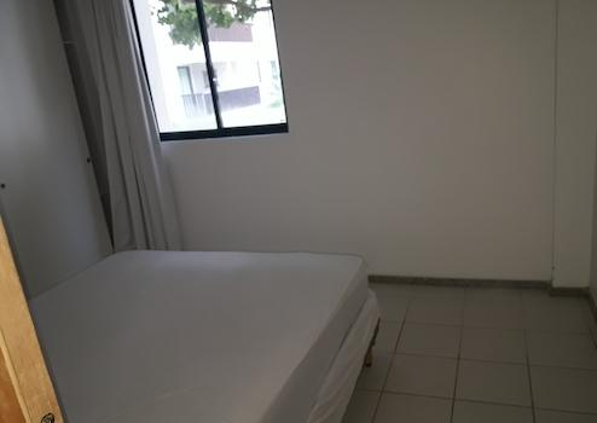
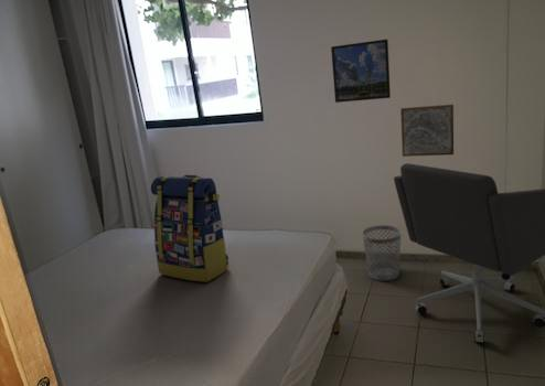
+ wastebasket [362,224,402,282]
+ office chair [393,162,545,344]
+ backpack [150,173,229,283]
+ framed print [330,39,392,104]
+ wall art [399,104,455,158]
